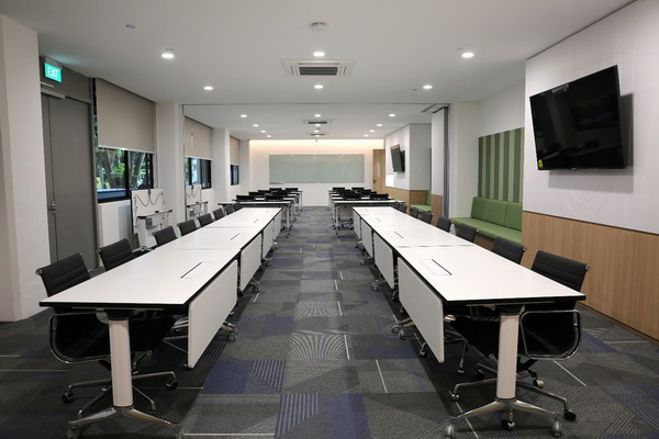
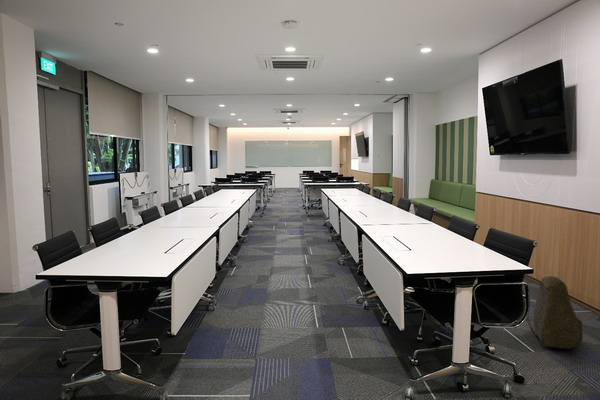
+ backpack [523,275,584,350]
